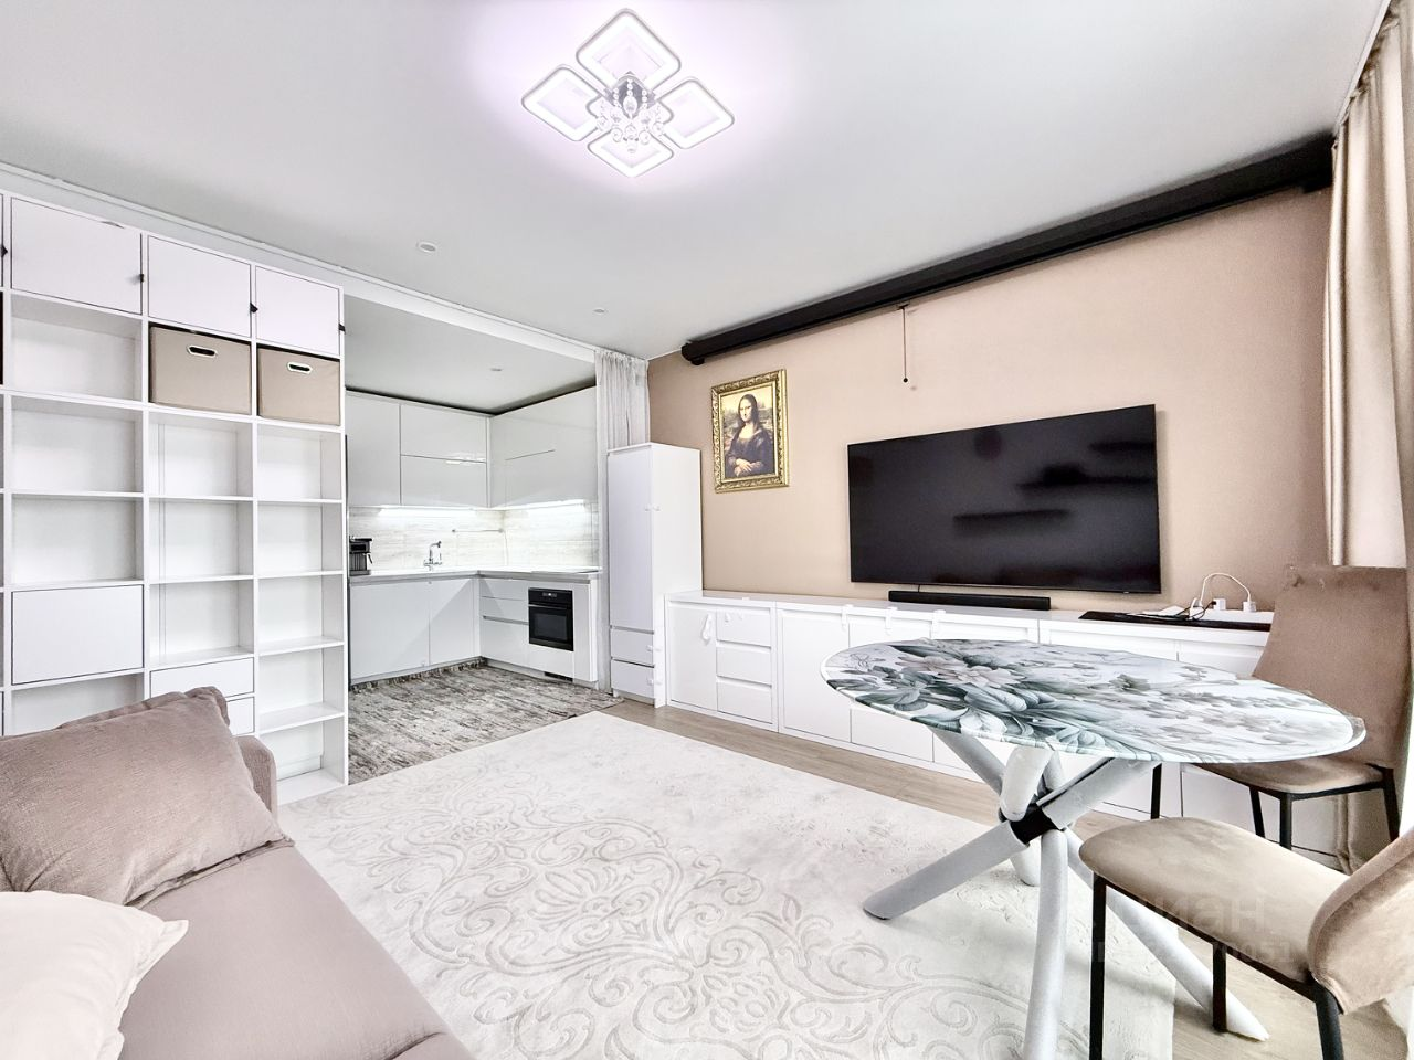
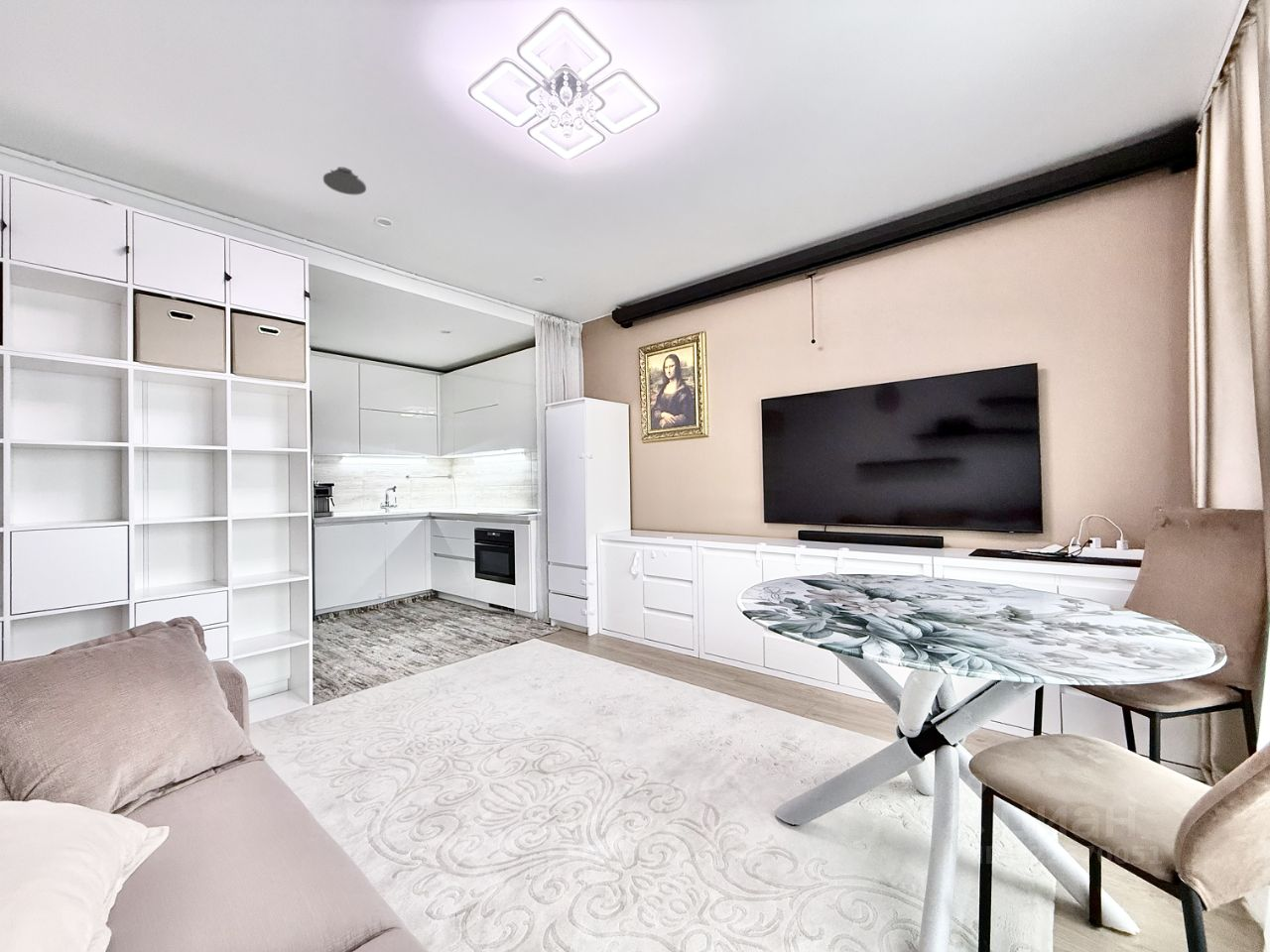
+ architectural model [322,166,367,195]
